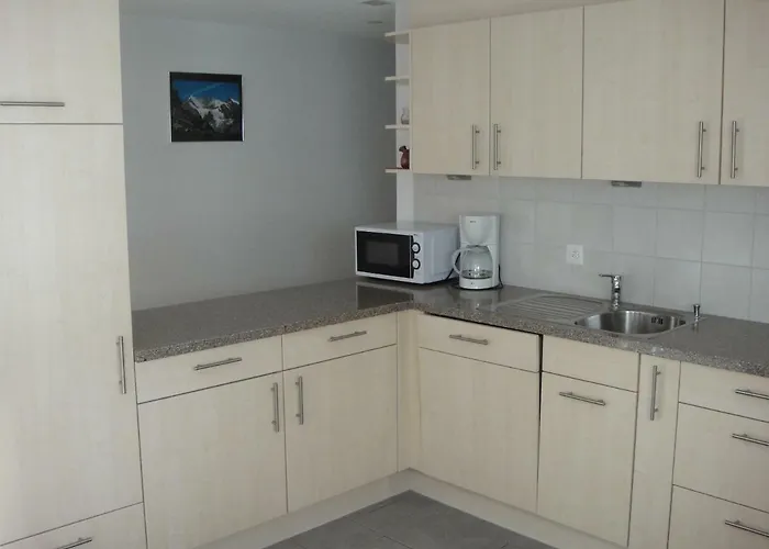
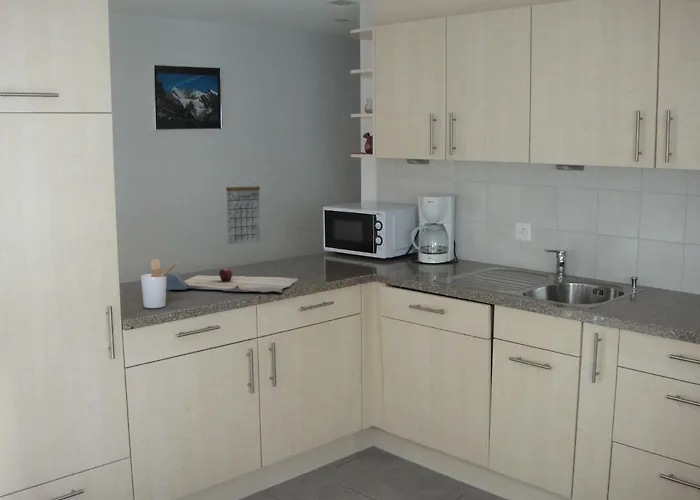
+ calendar [225,174,261,245]
+ cutting board [166,268,301,293]
+ utensil holder [140,258,180,309]
